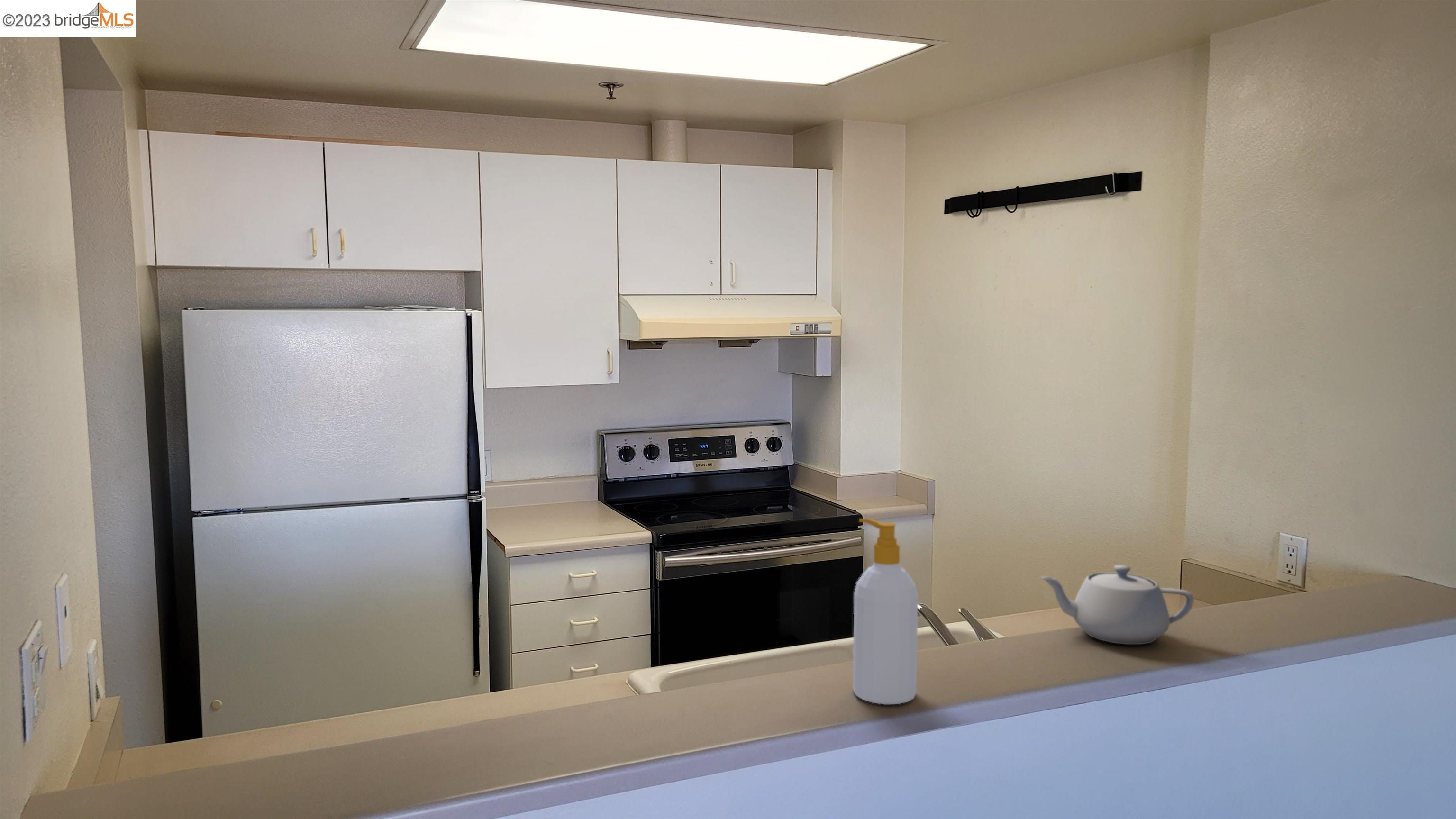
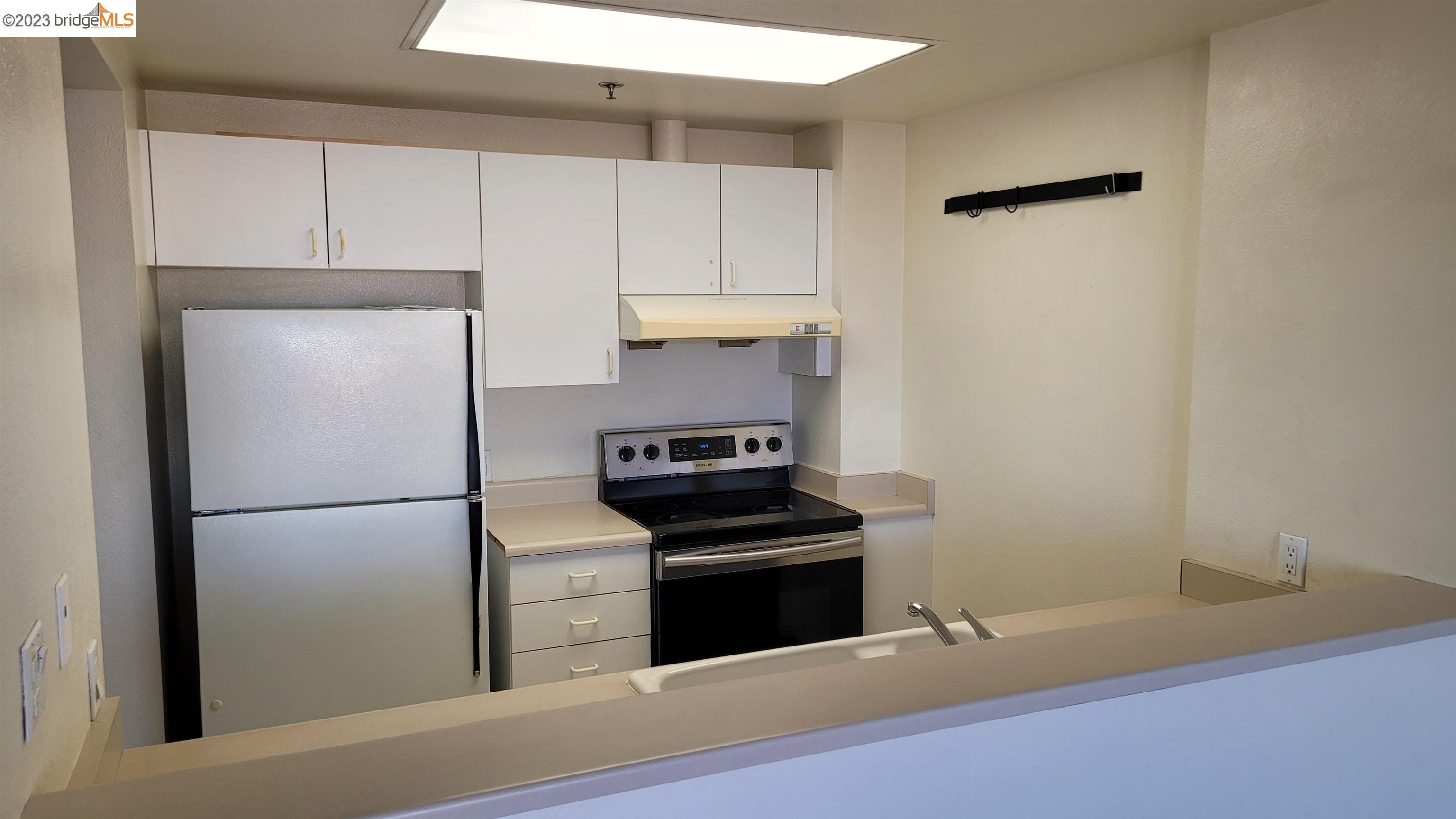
- teapot [1040,564,1195,645]
- soap bottle [852,518,919,705]
